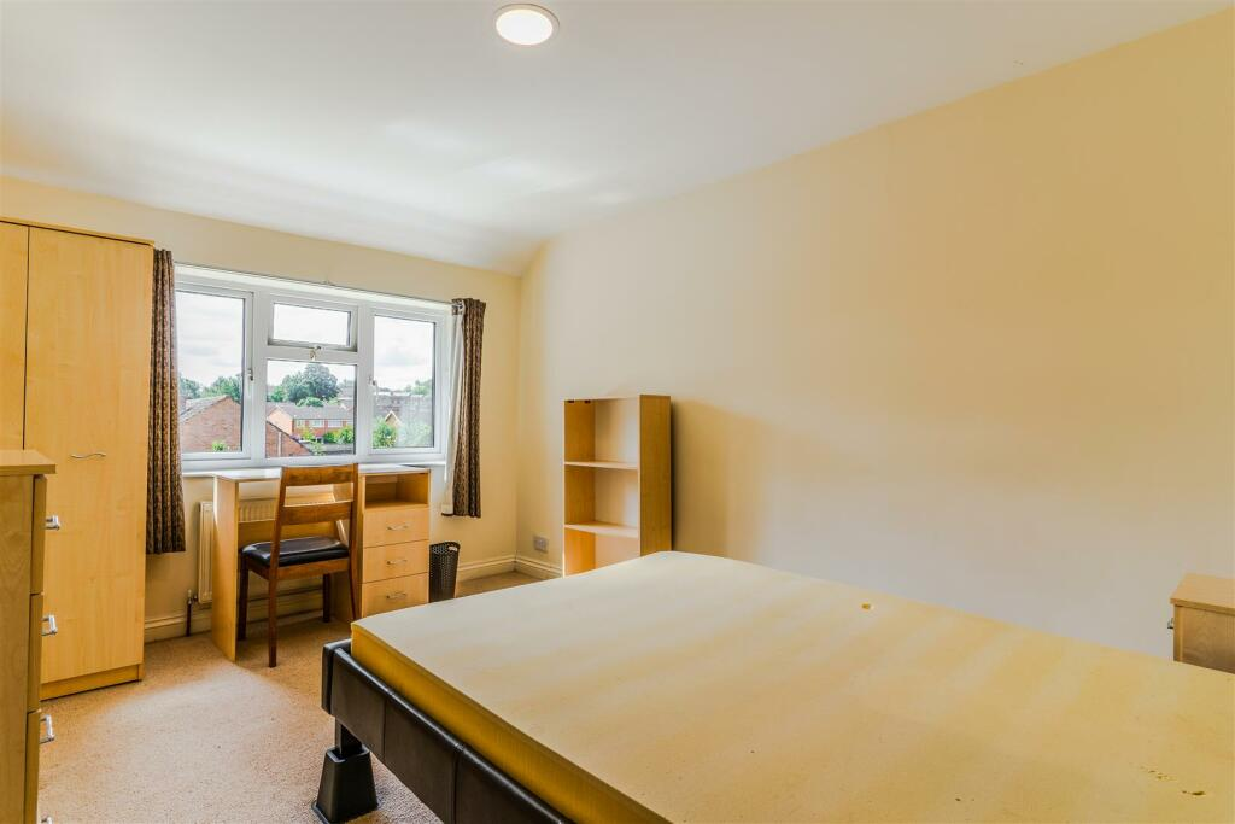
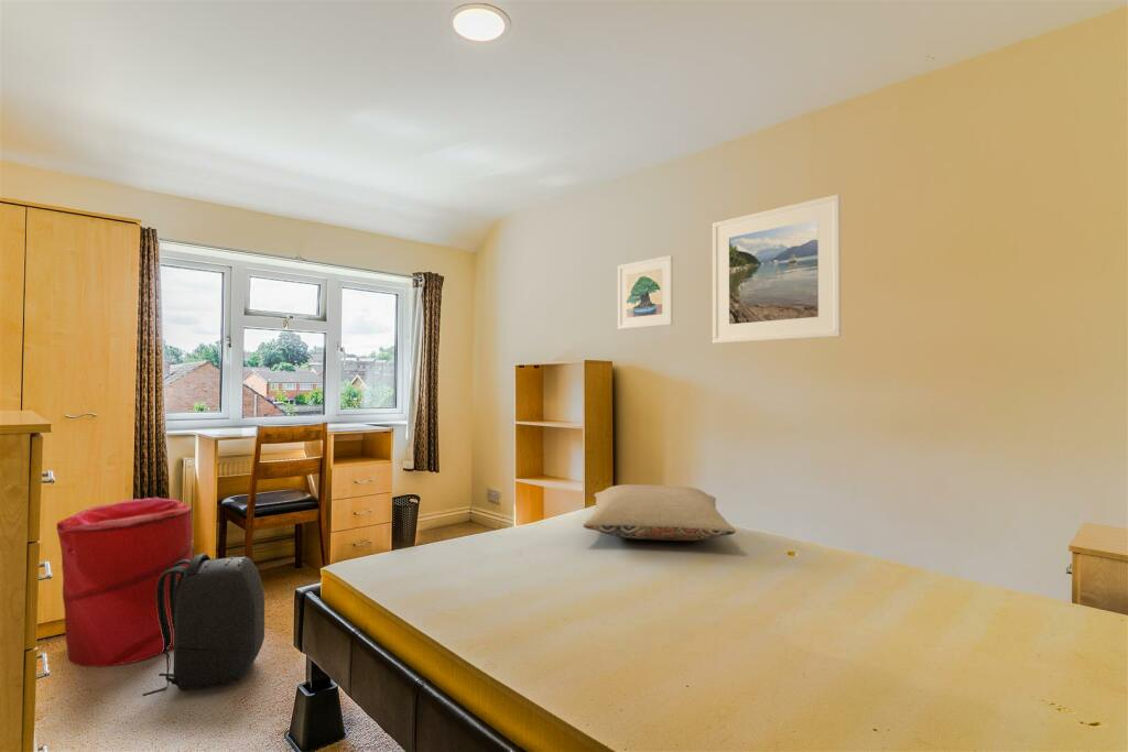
+ backpack [142,553,265,697]
+ pillow [582,483,737,542]
+ laundry hamper [56,497,194,668]
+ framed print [617,254,674,330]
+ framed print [712,194,843,345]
